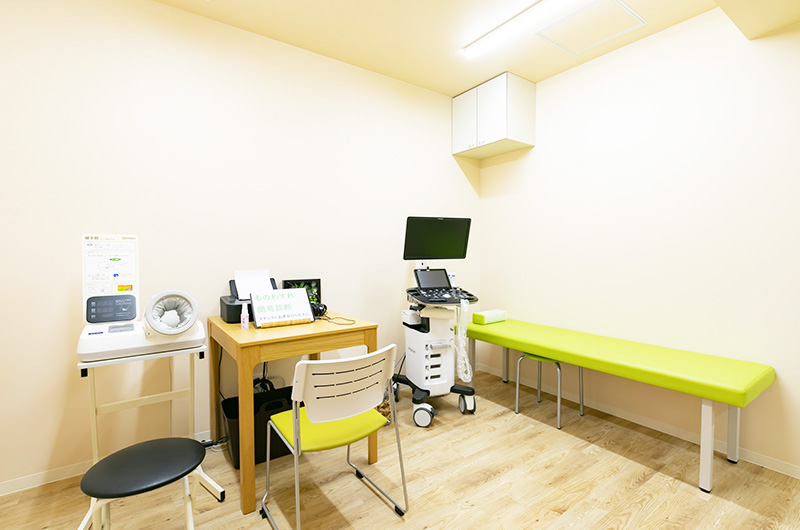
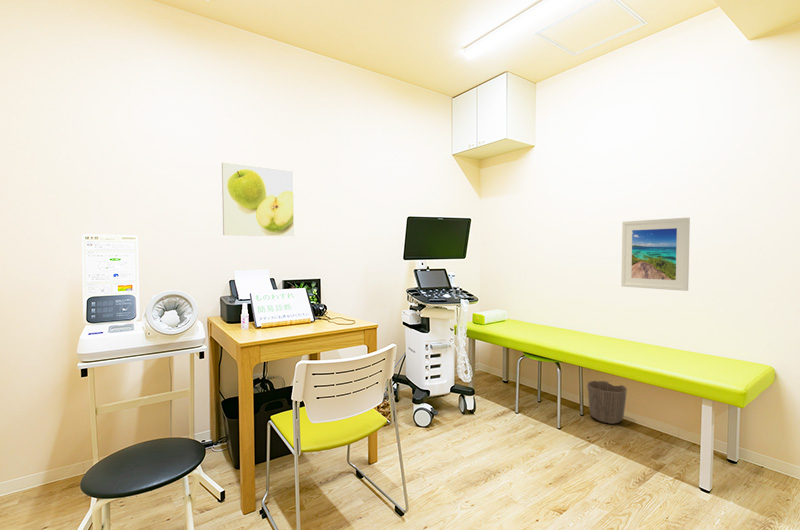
+ waste basket [586,380,628,425]
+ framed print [620,217,691,292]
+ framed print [221,162,295,237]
